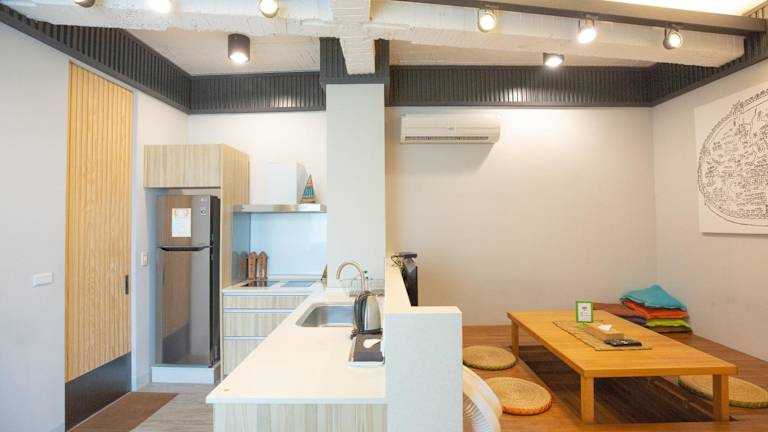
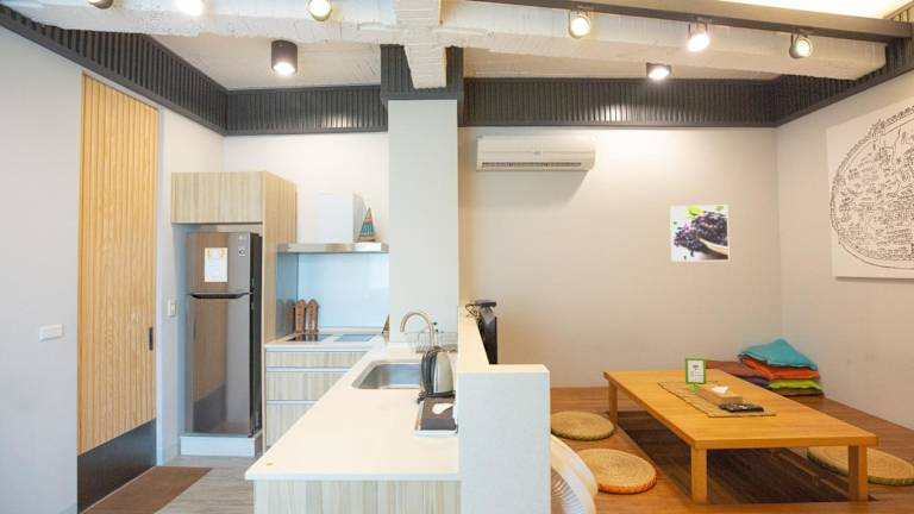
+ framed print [669,205,731,263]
